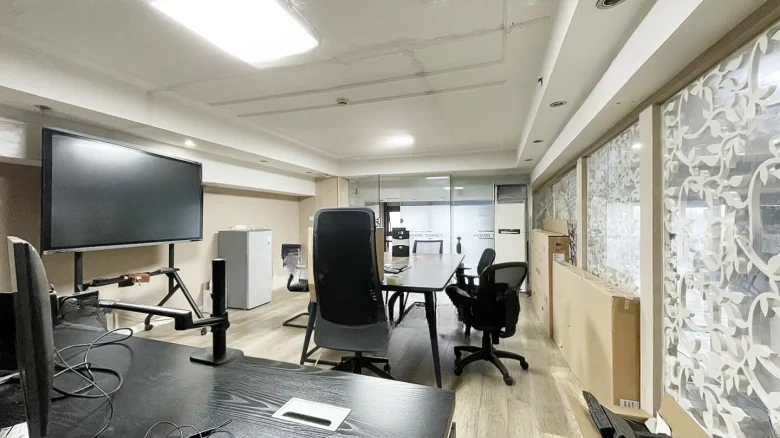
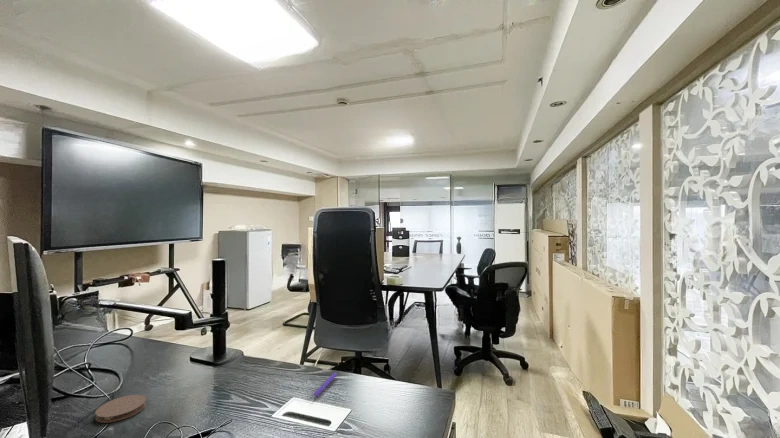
+ pen [311,372,337,399]
+ coaster [94,394,147,424]
